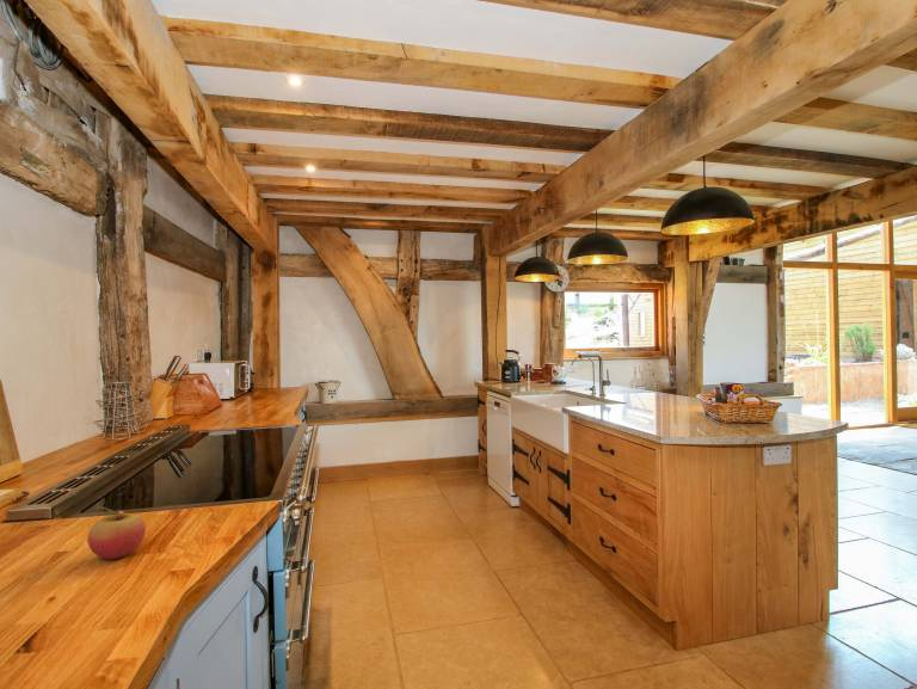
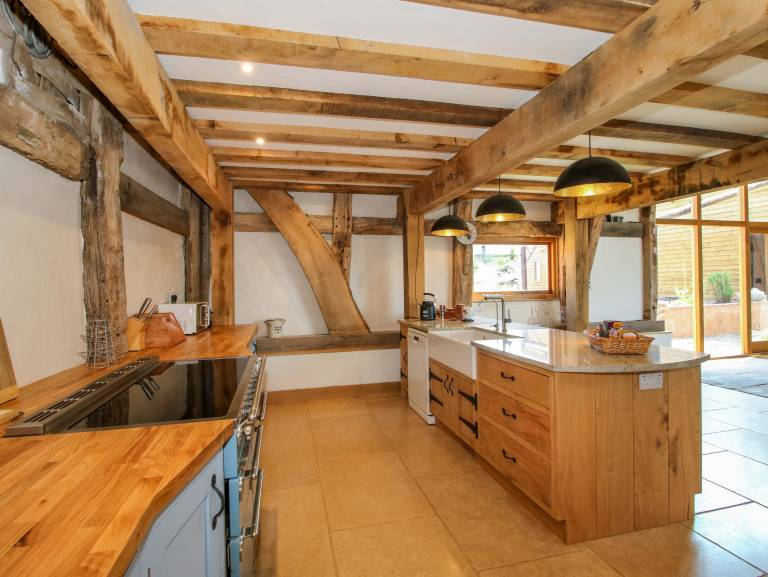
- fruit [86,506,147,560]
